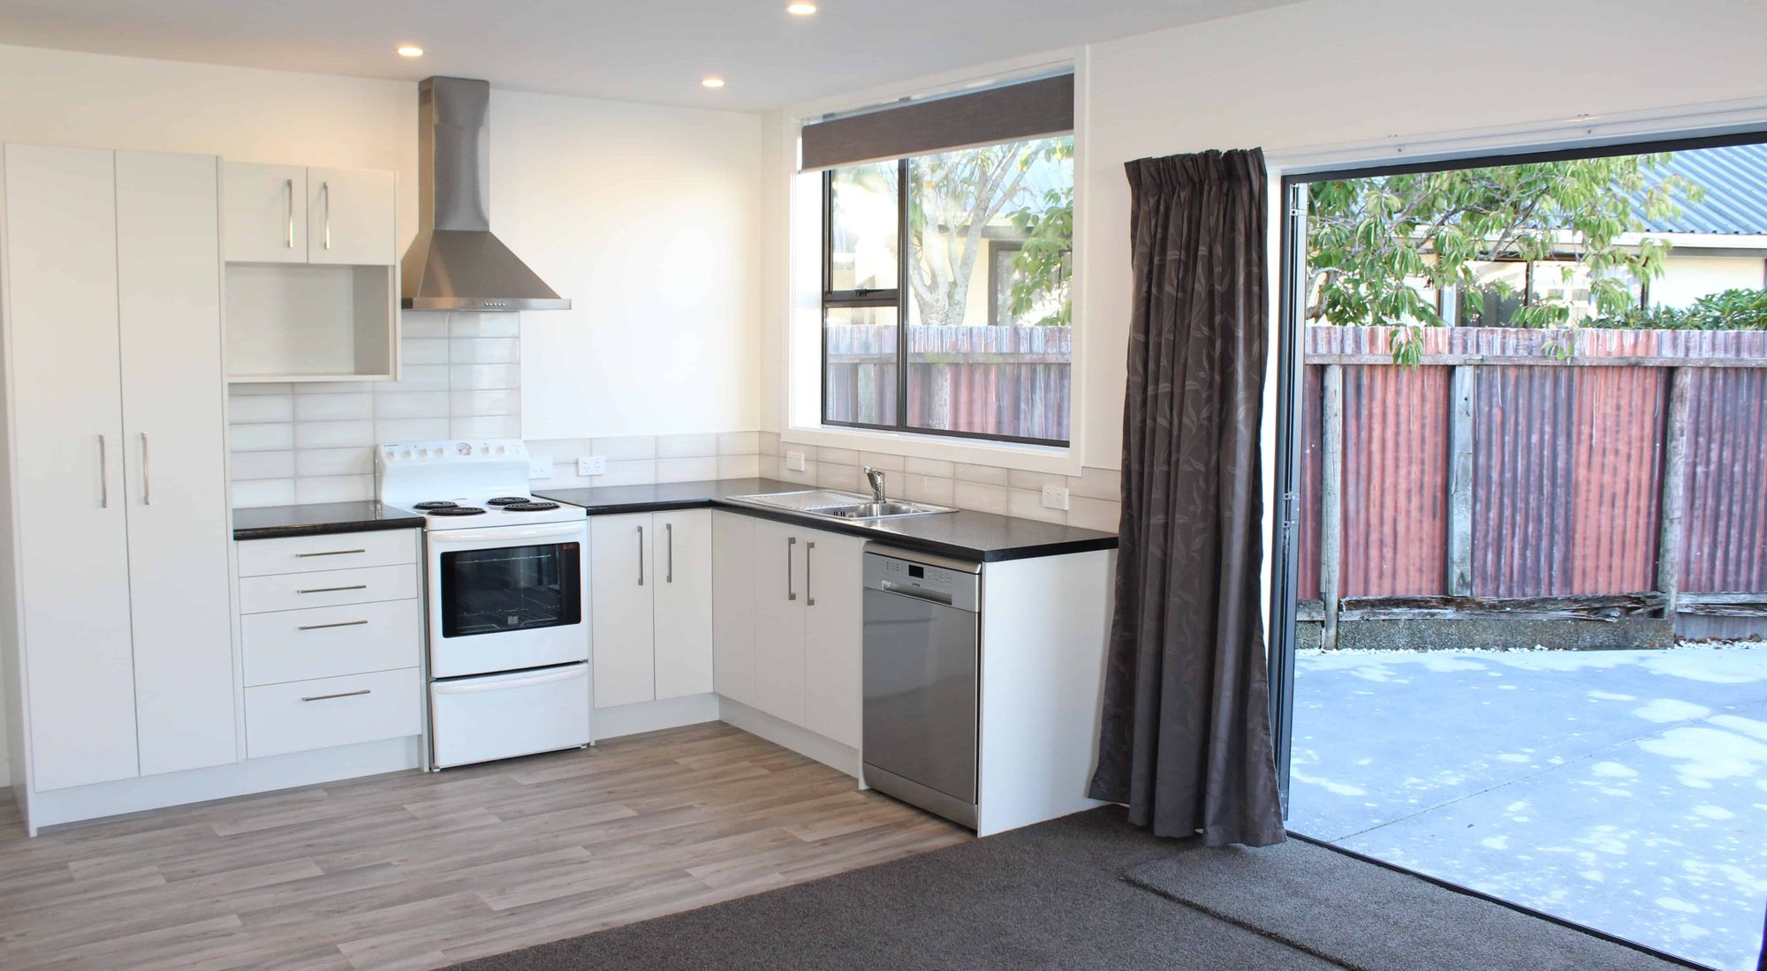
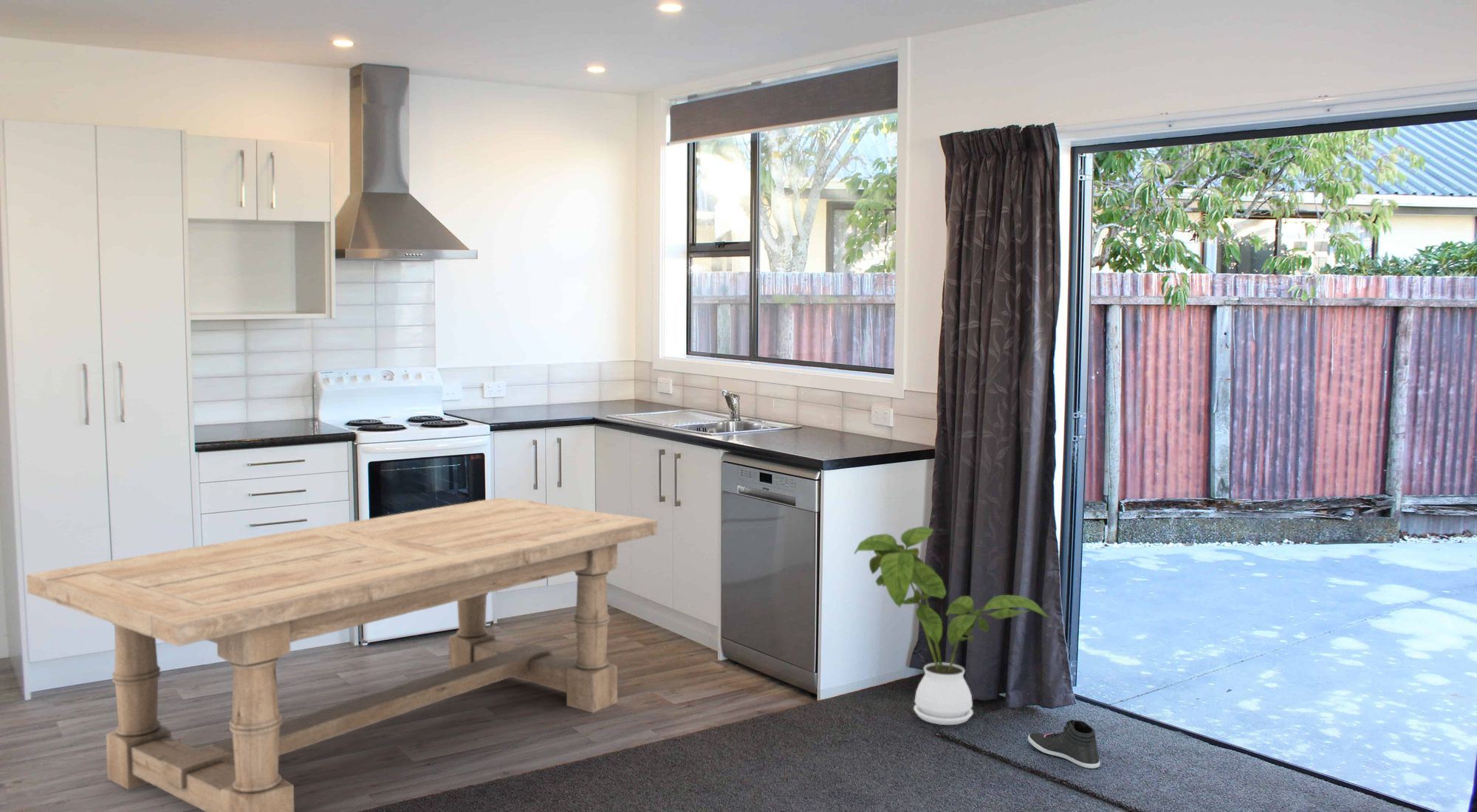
+ sneaker [1027,719,1101,769]
+ house plant [854,526,1050,726]
+ dining table [26,497,658,812]
